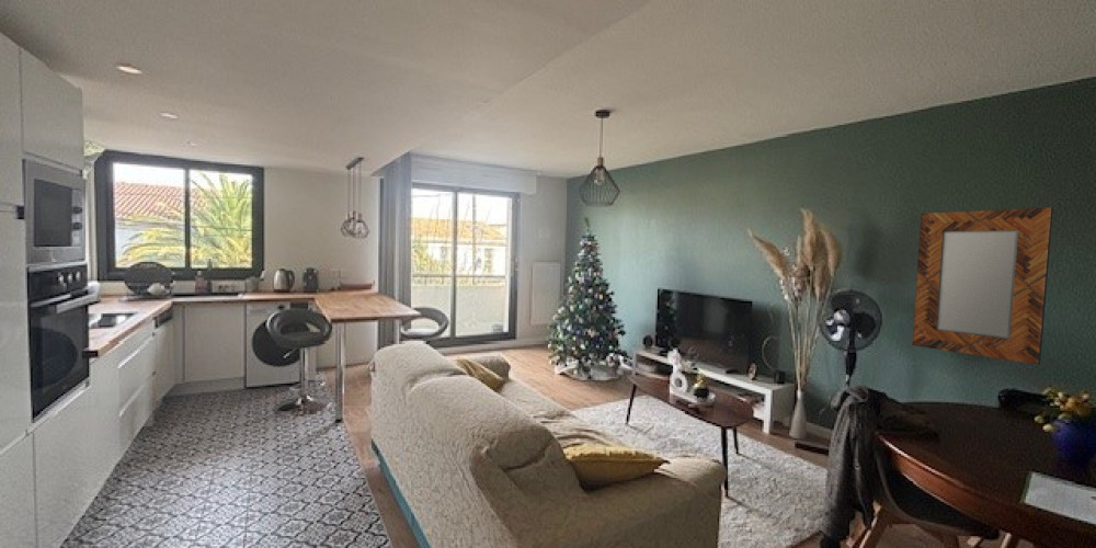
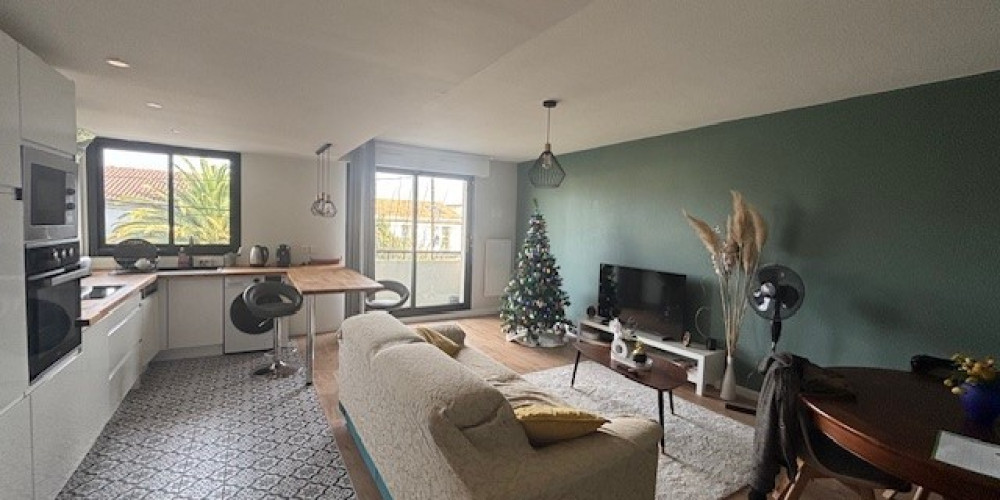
- home mirror [911,206,1054,366]
